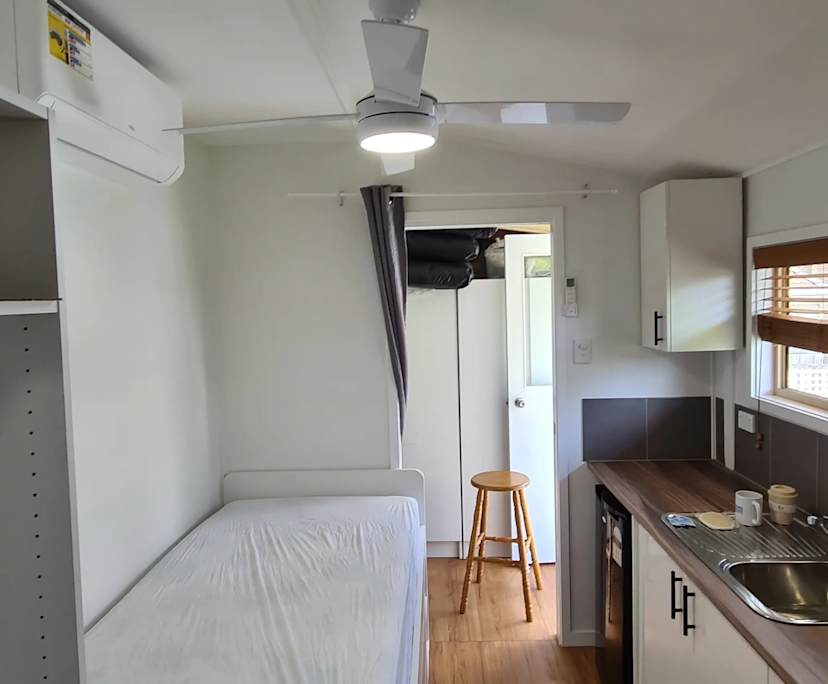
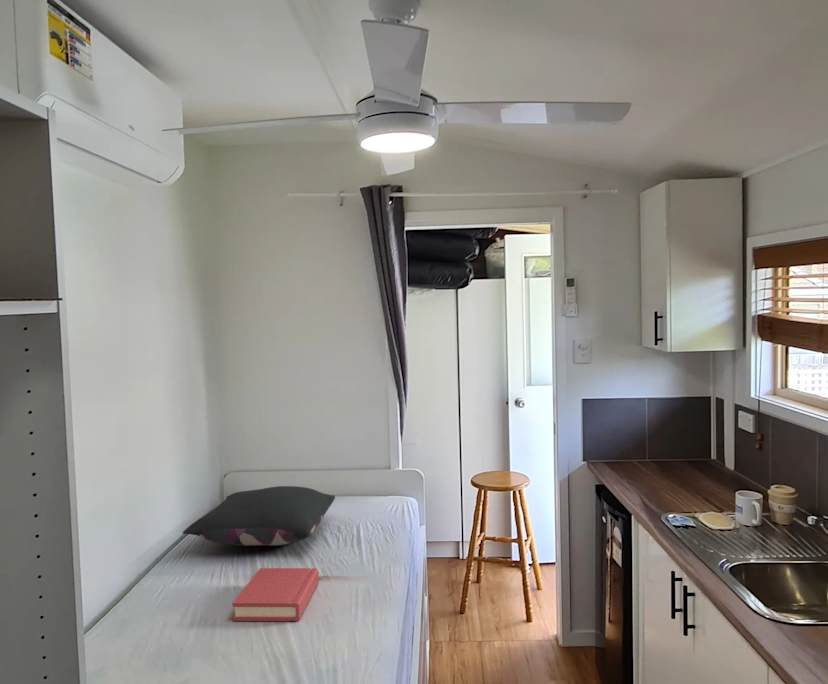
+ pillow [182,485,336,547]
+ hardback book [232,567,320,622]
